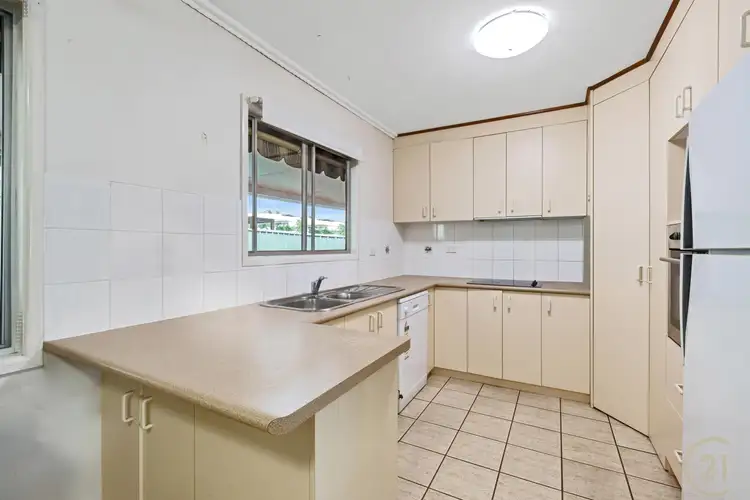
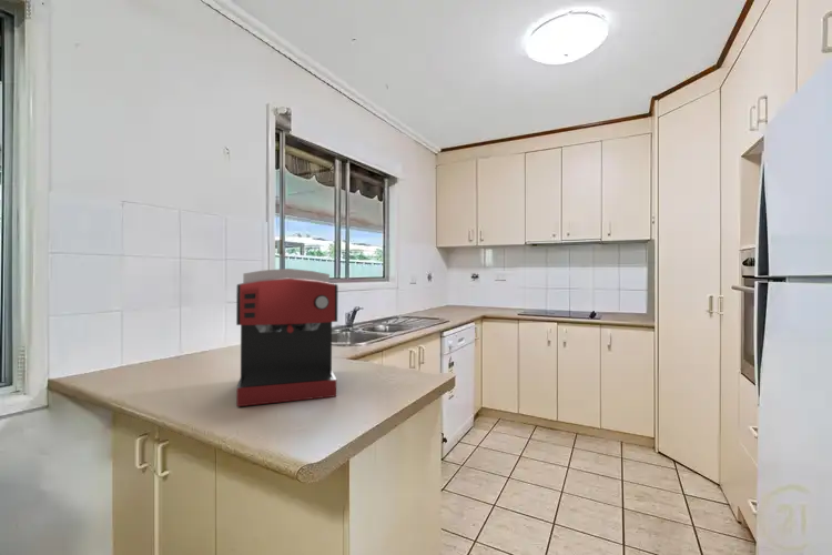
+ coffee maker [235,268,338,407]
